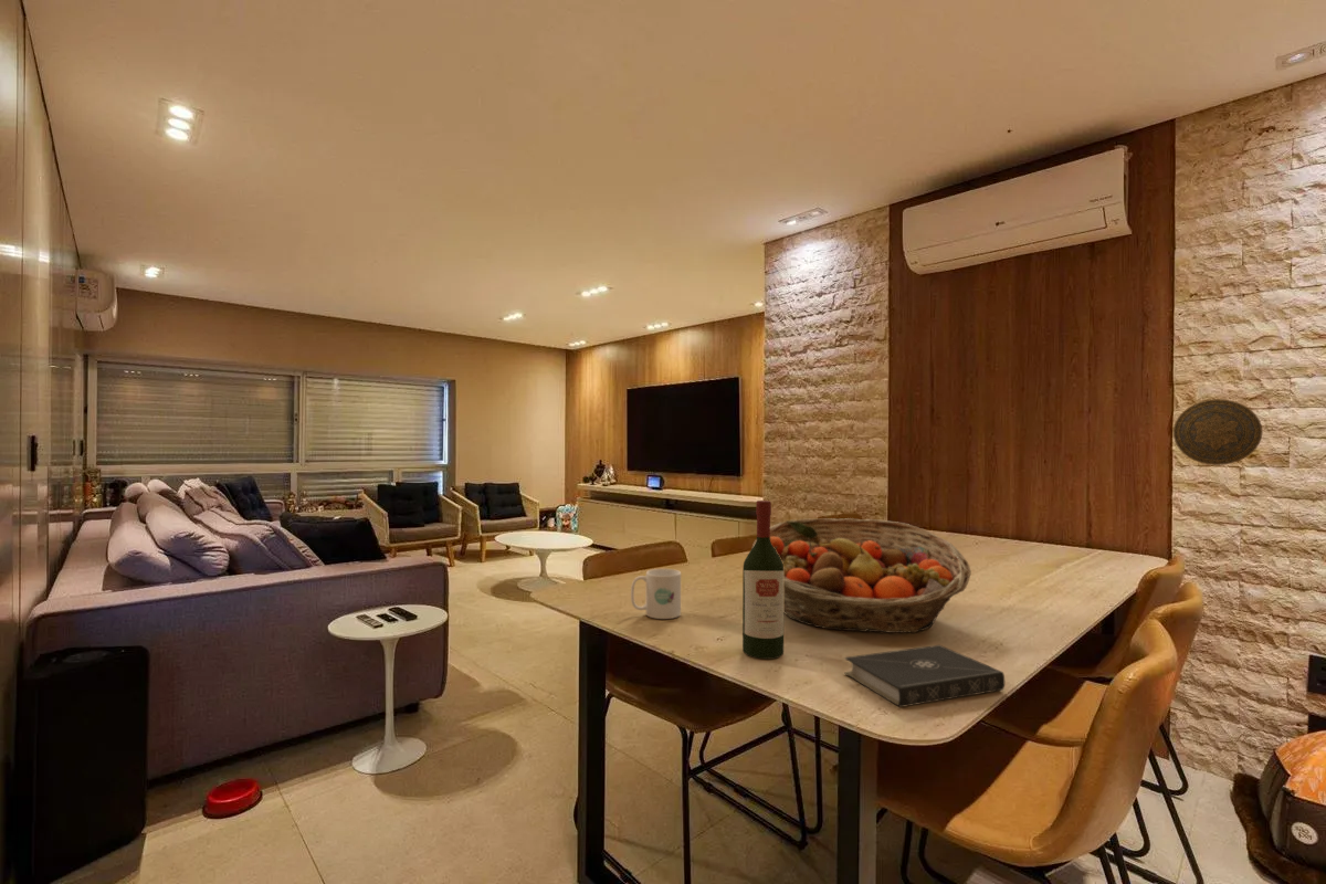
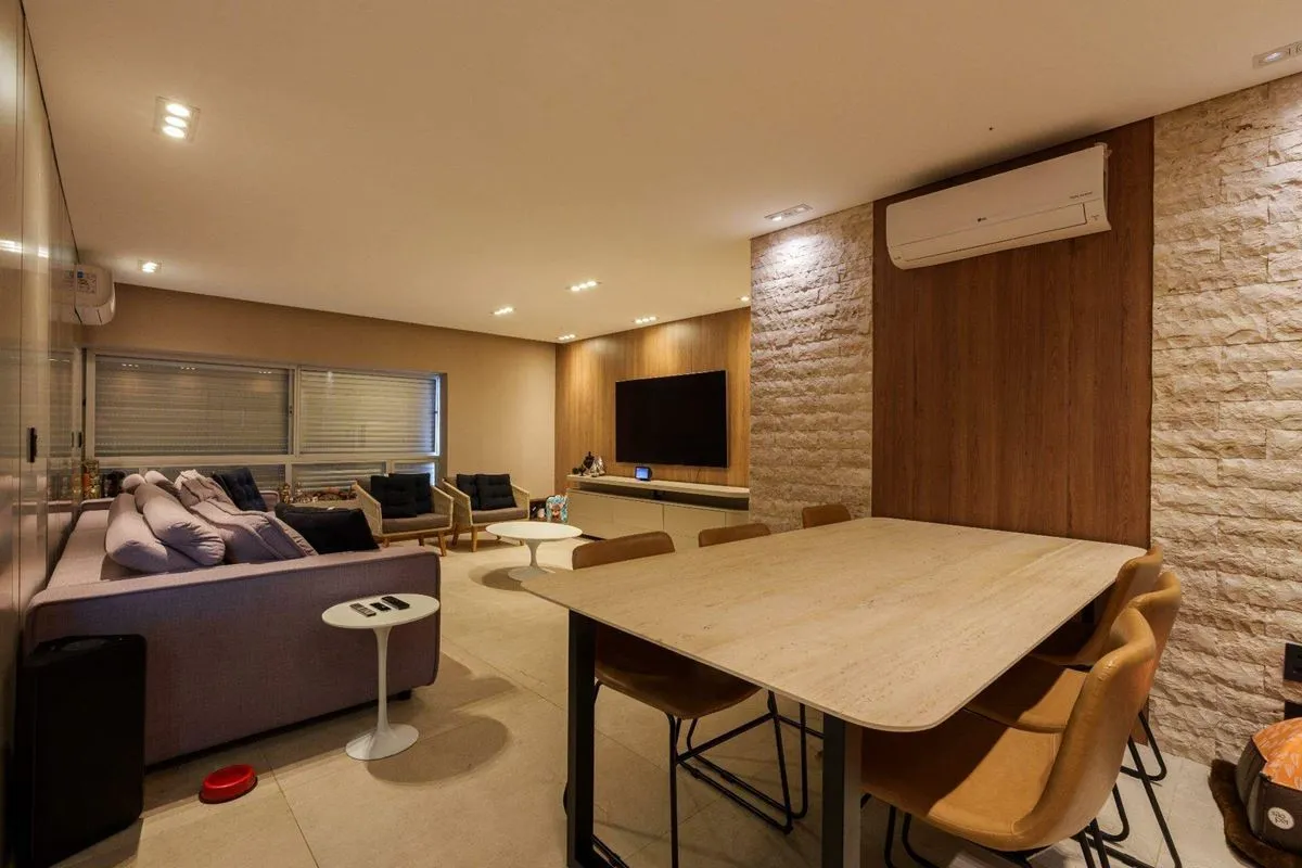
- book [843,644,1006,708]
- decorative plate [1172,398,1264,466]
- mug [630,568,682,620]
- wine bottle [741,499,785,660]
- fruit basket [751,517,972,634]
